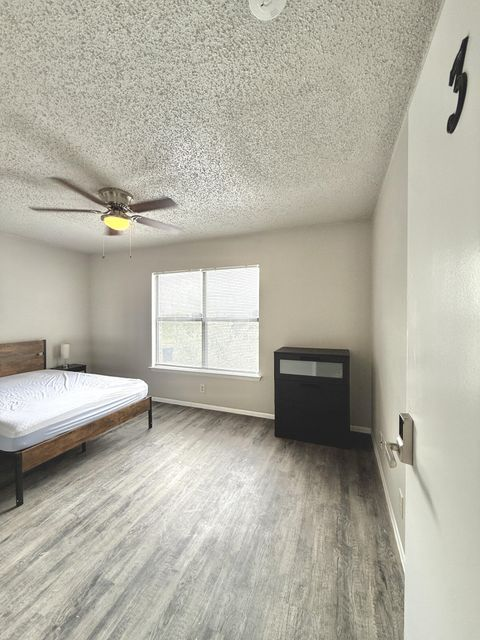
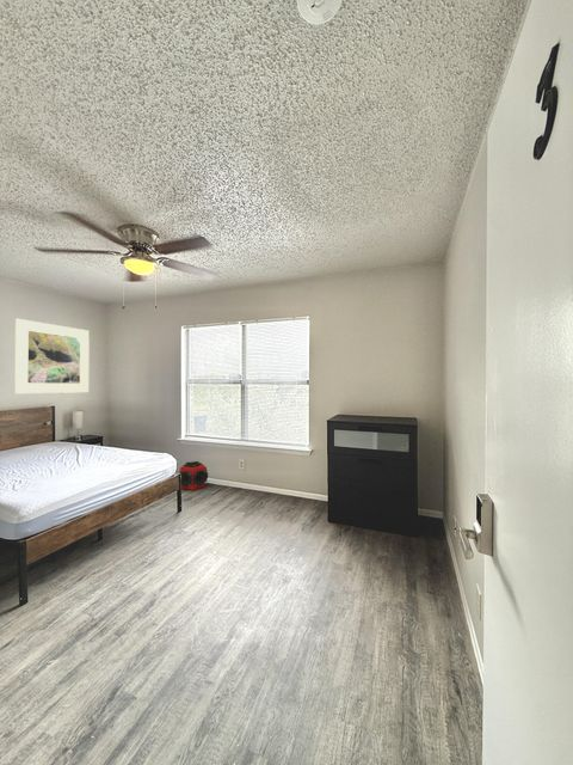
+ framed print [13,318,91,394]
+ speaker [178,460,209,491]
